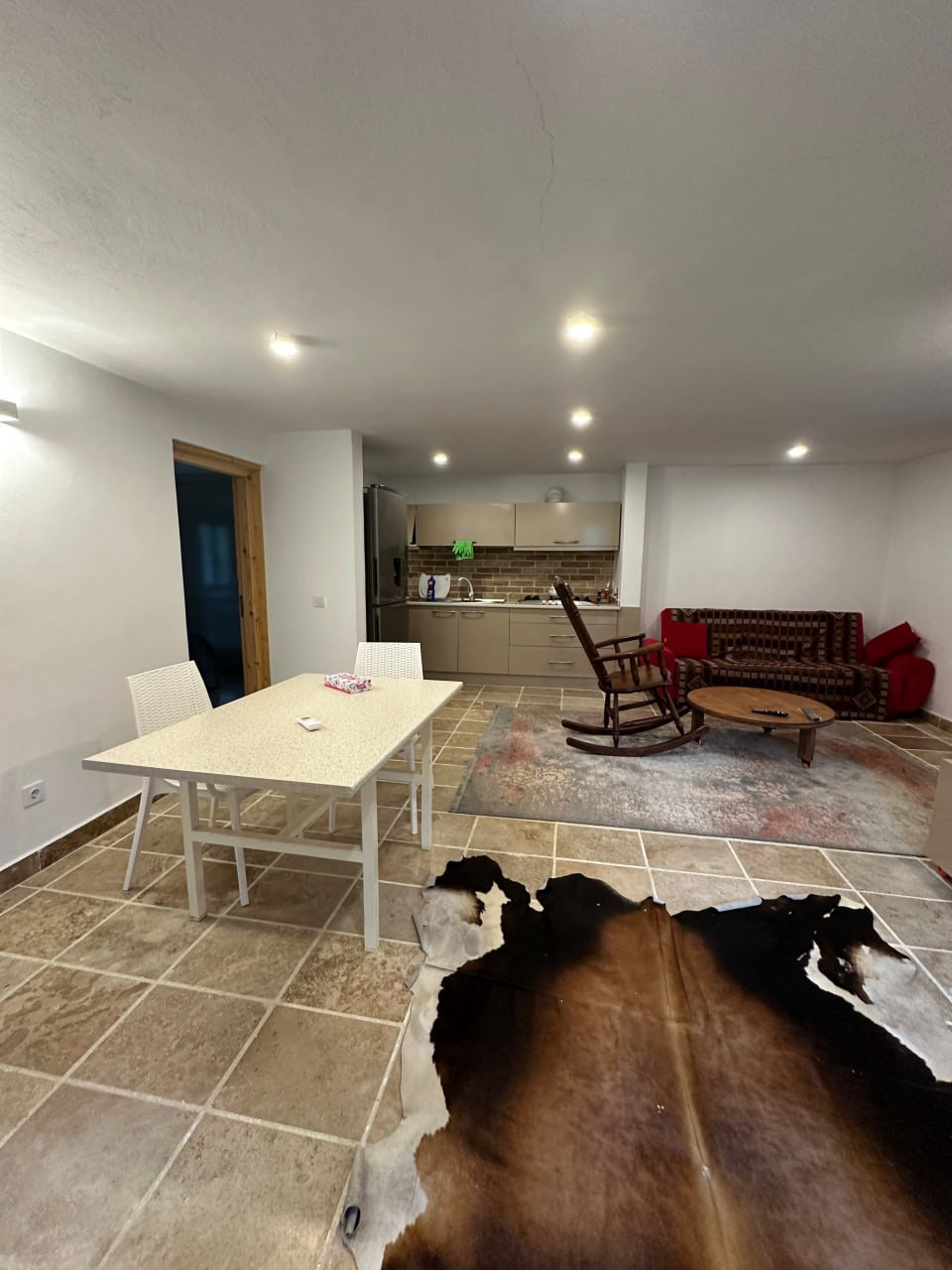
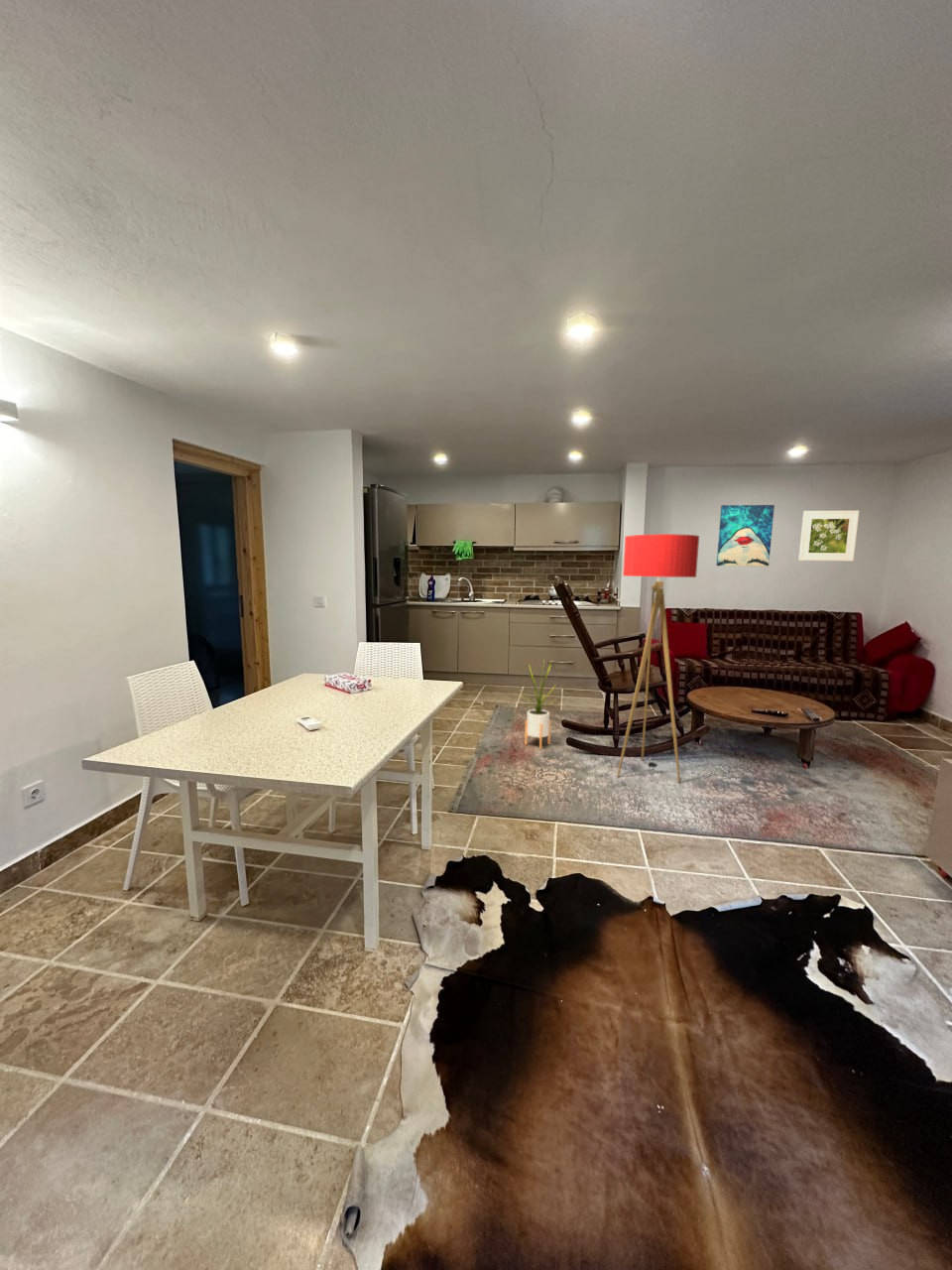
+ floor lamp [616,533,700,784]
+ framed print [797,510,860,562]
+ house plant [516,659,566,750]
+ wall art [716,504,775,568]
